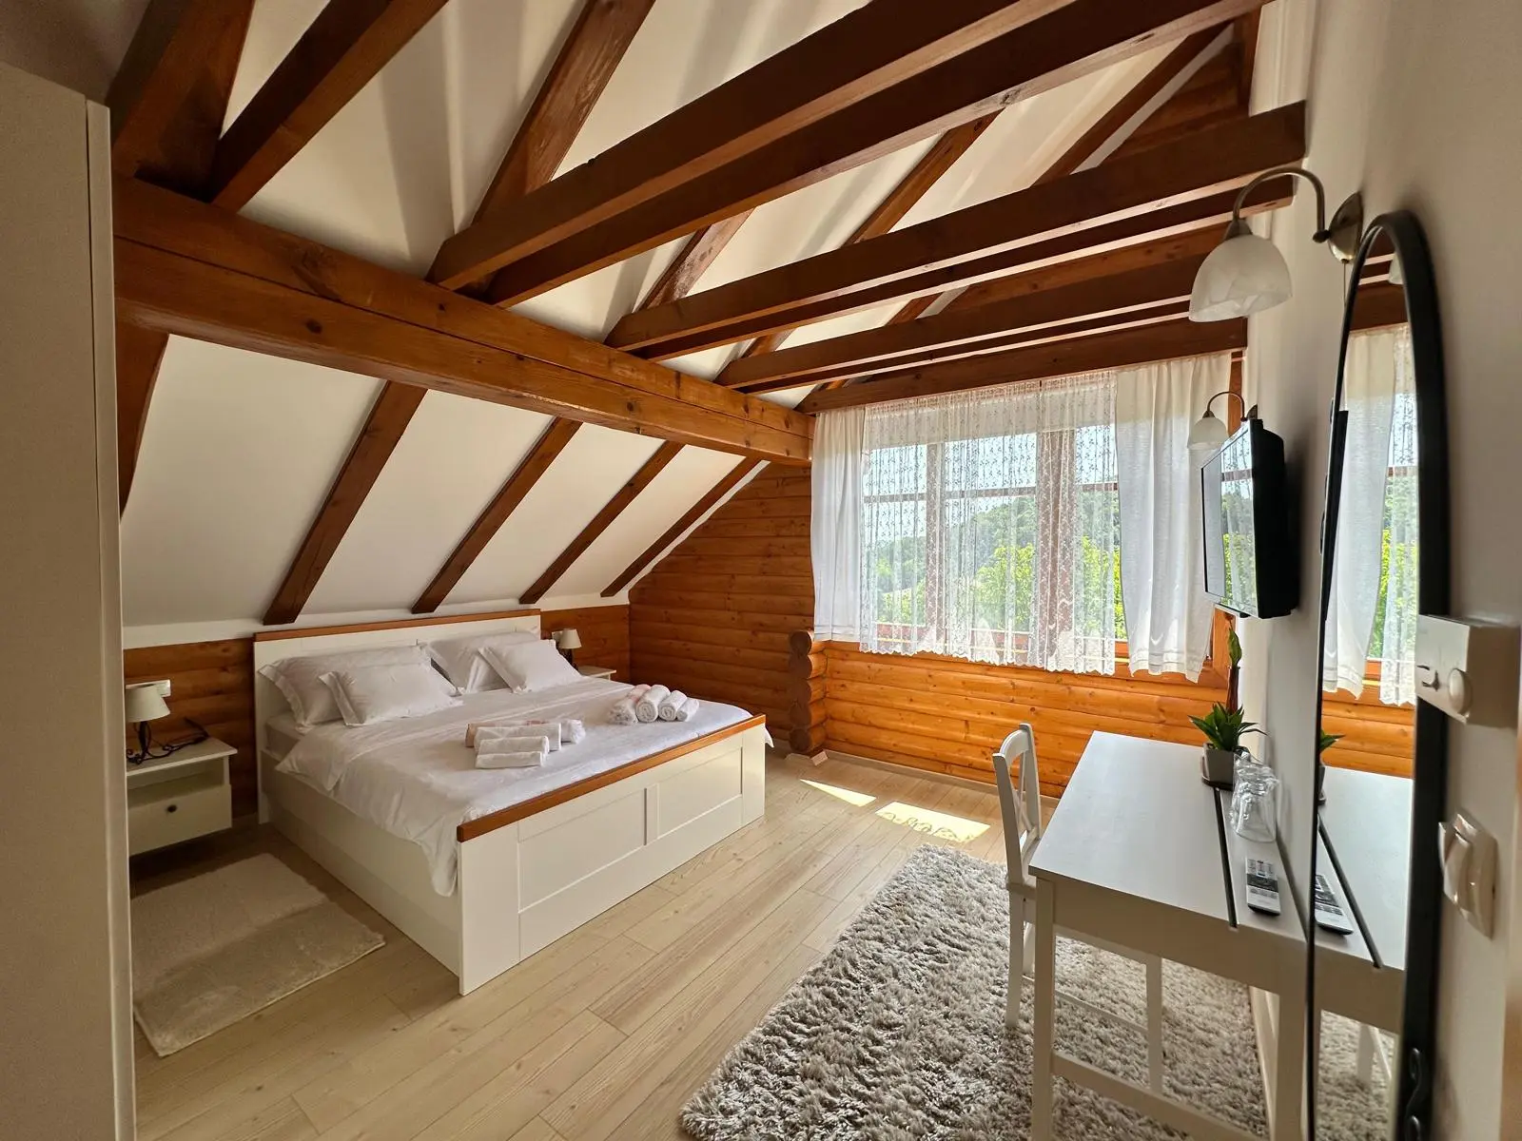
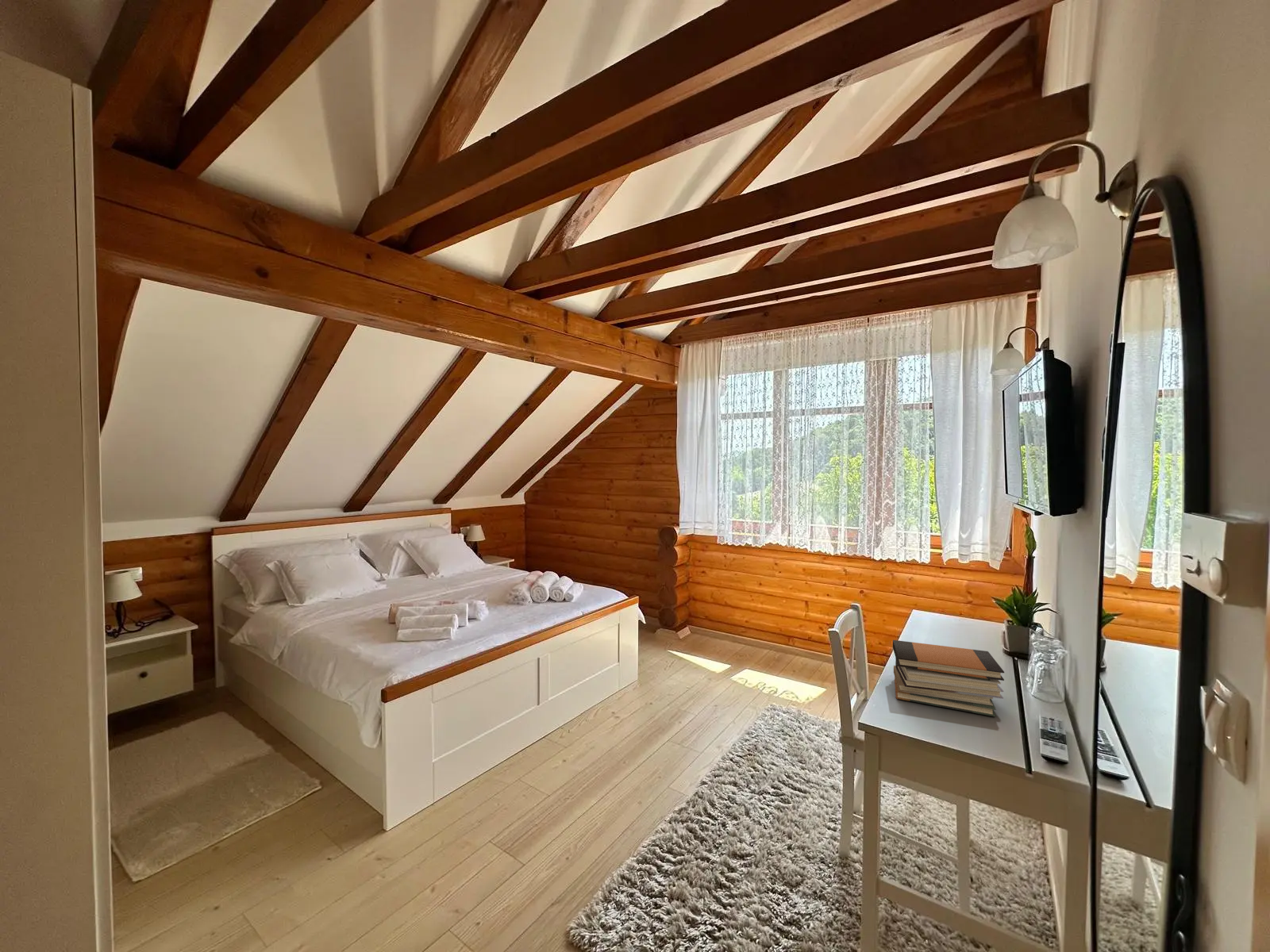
+ book stack [892,639,1005,717]
